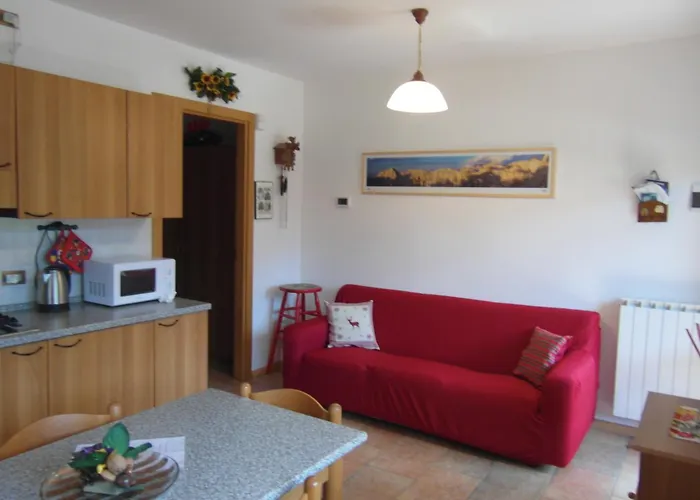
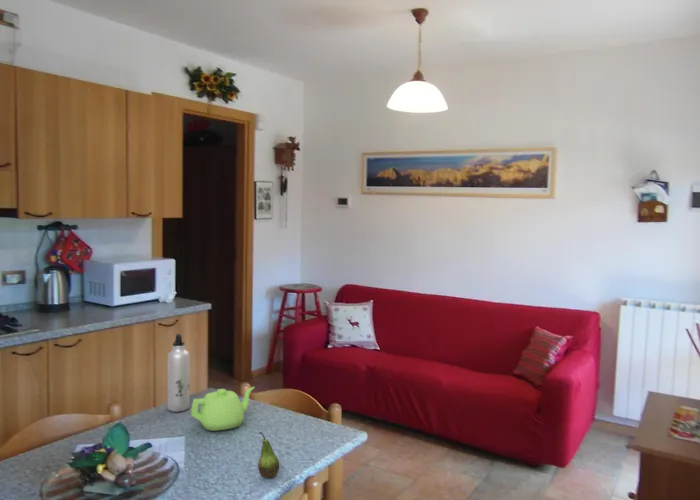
+ fruit [257,431,280,479]
+ water bottle [167,333,191,413]
+ teapot [189,386,256,432]
